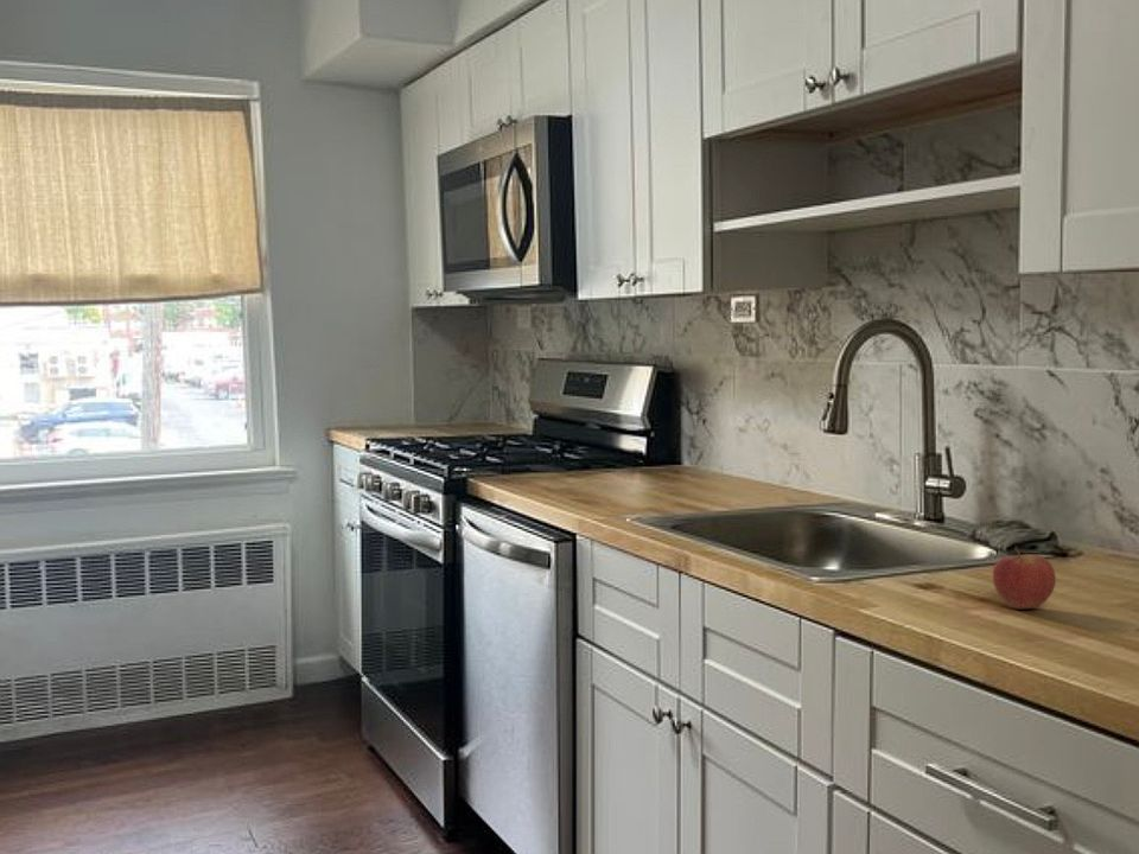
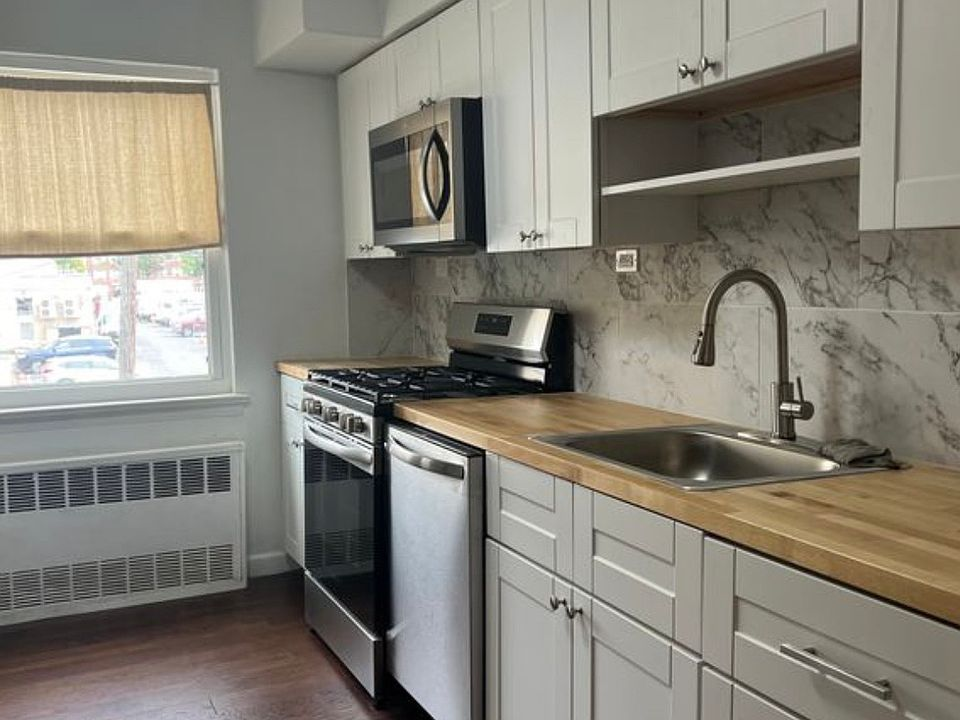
- apple [992,544,1057,610]
